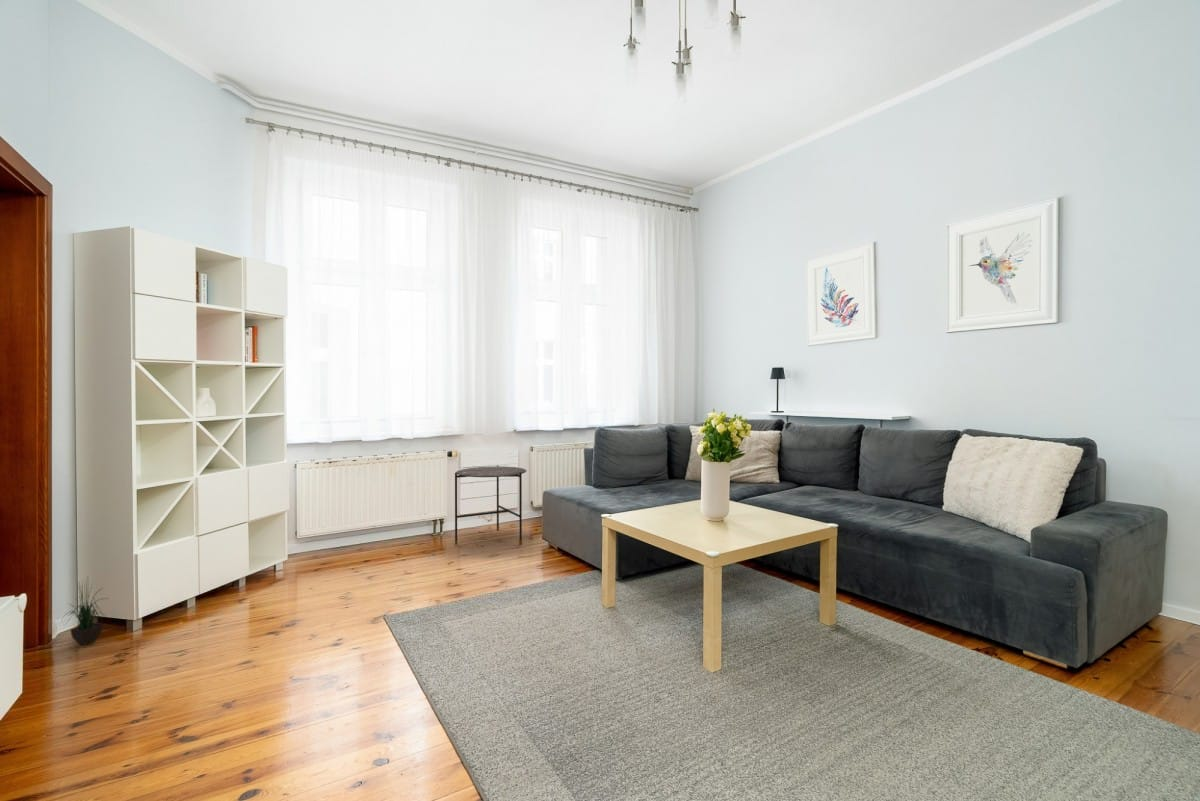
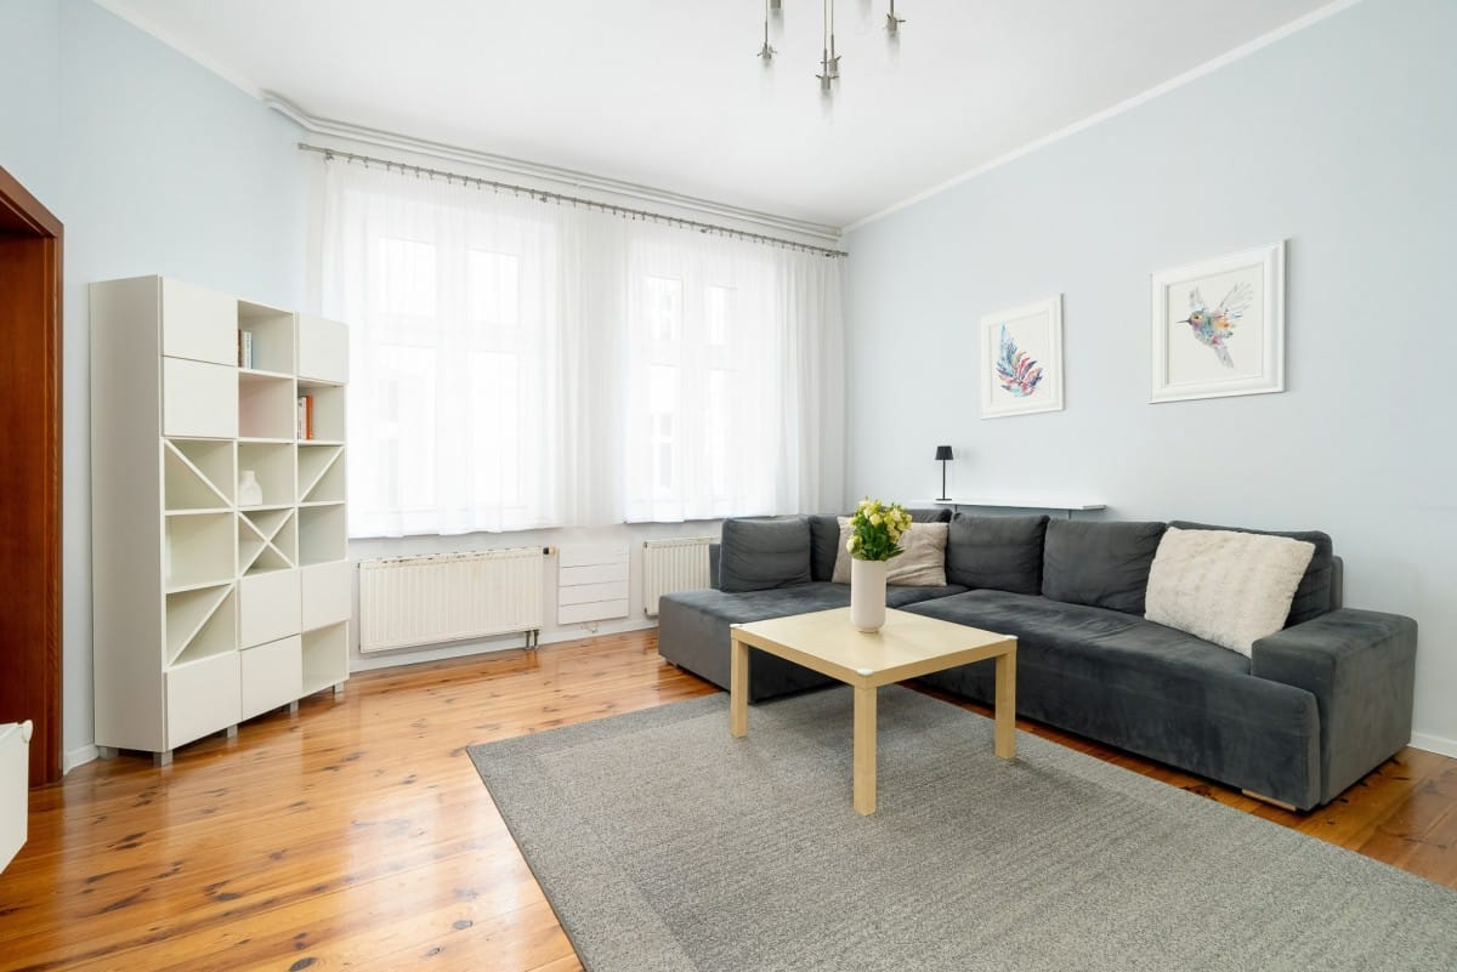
- side table [454,464,528,546]
- potted plant [62,577,108,646]
